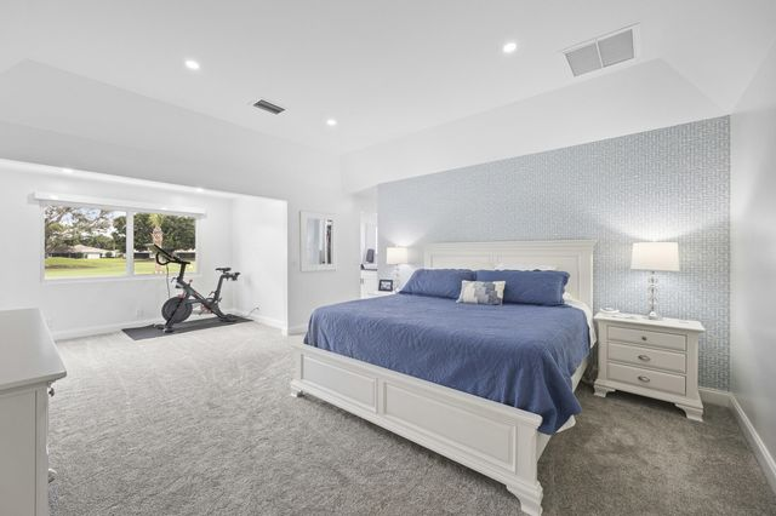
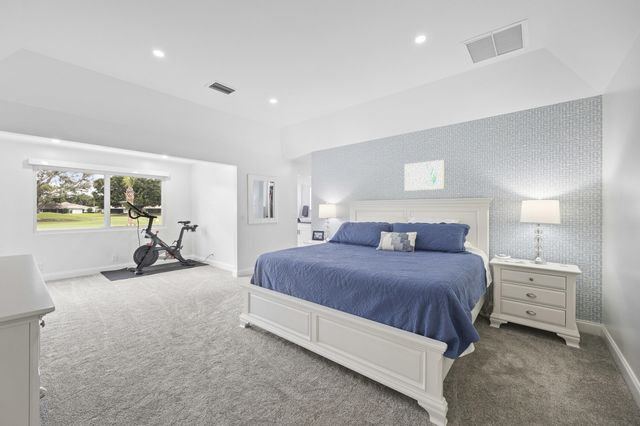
+ wall art [403,159,445,192]
